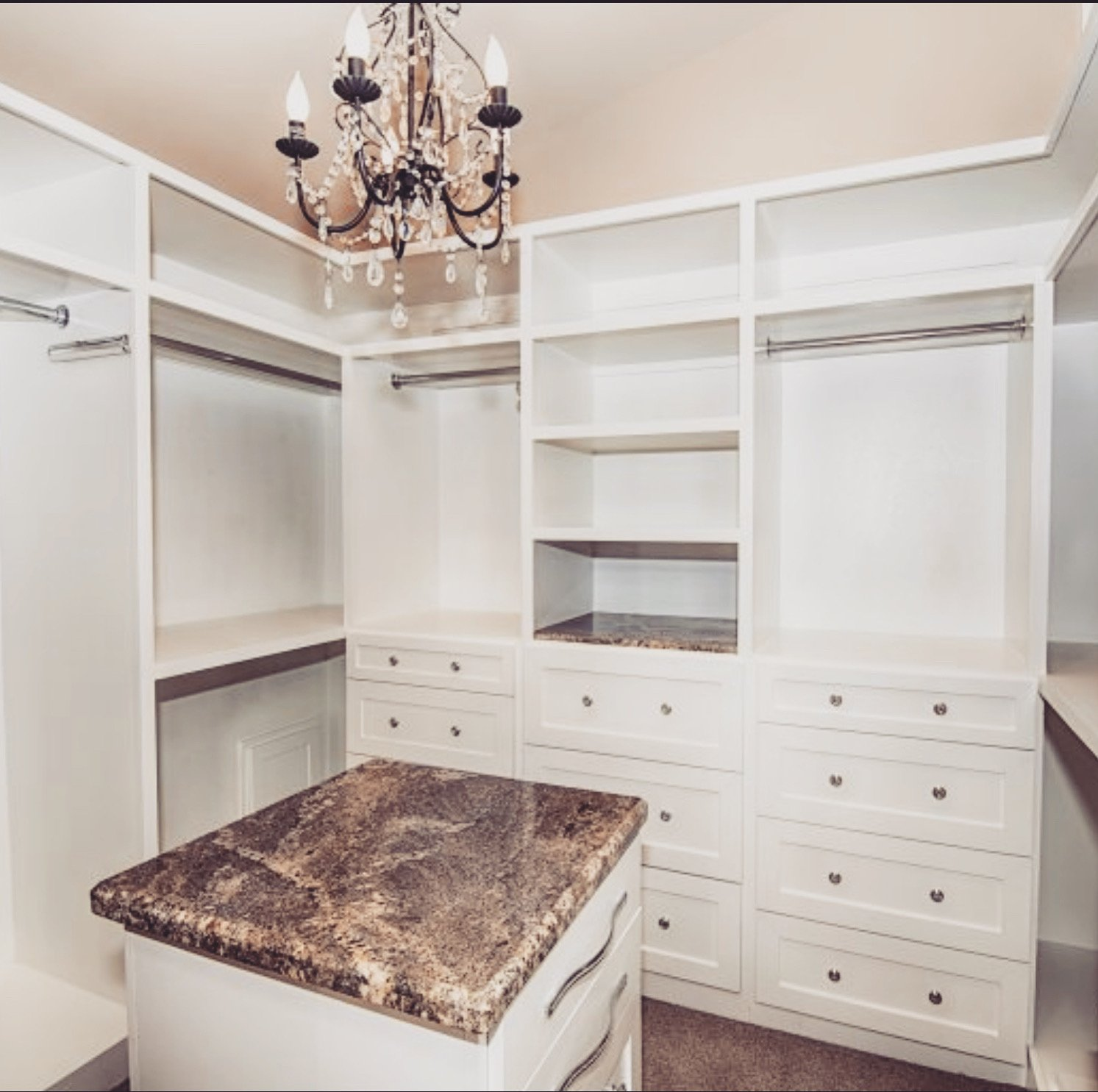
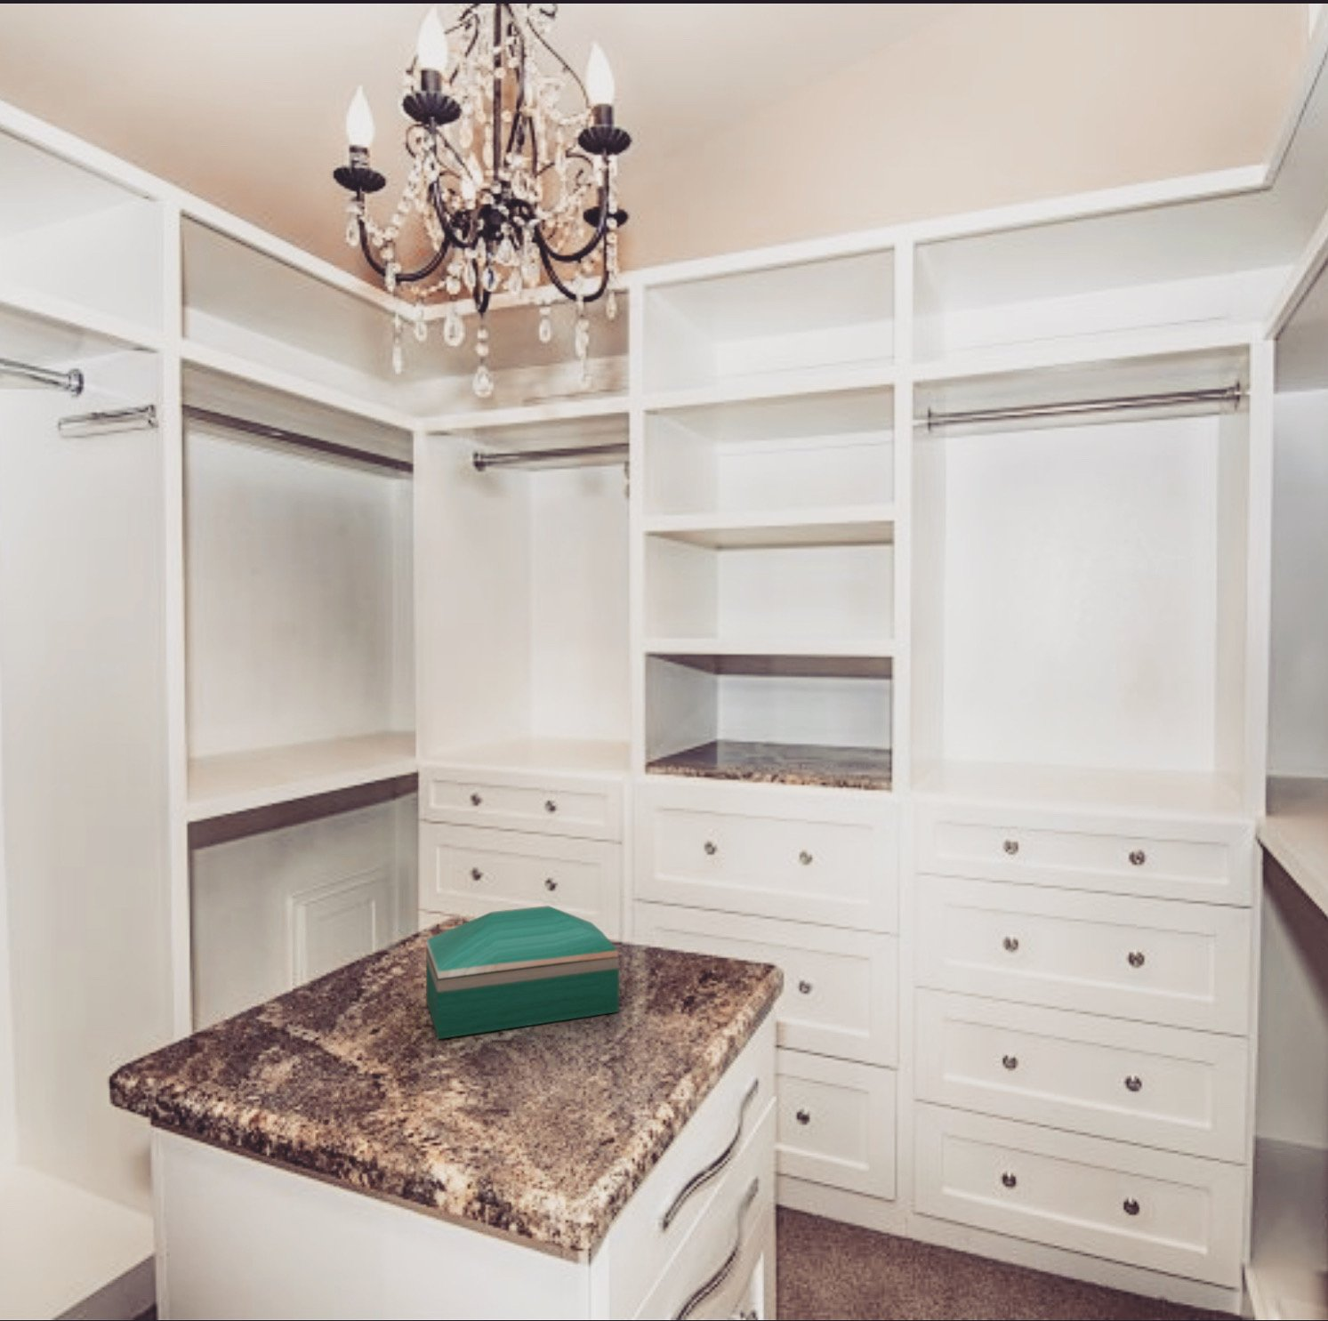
+ jewelry box [426,905,620,1040]
